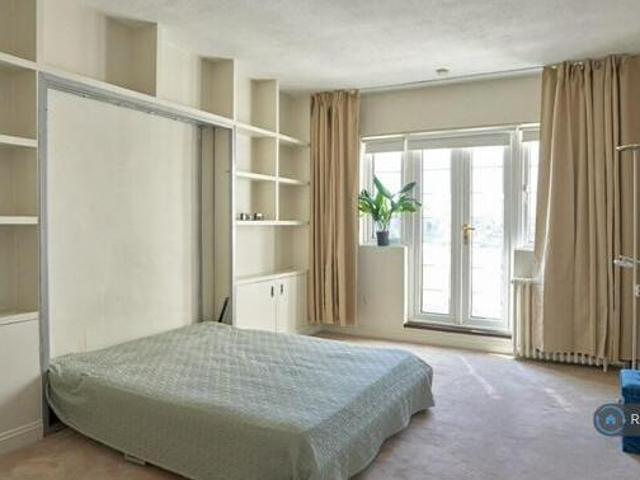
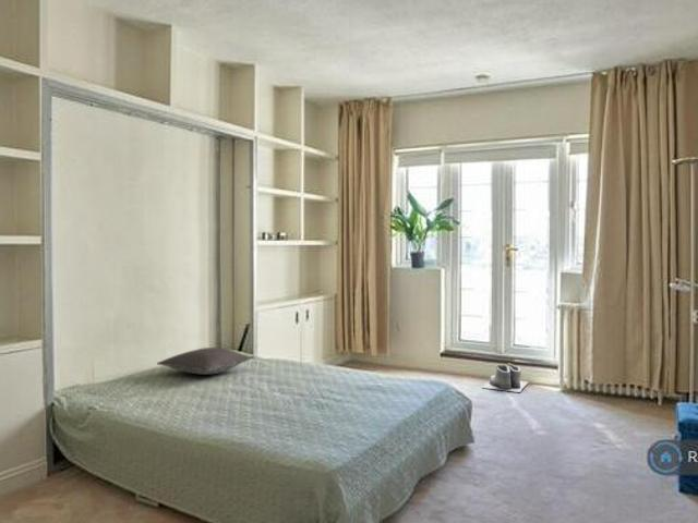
+ pillow [156,346,255,376]
+ boots [481,362,529,393]
